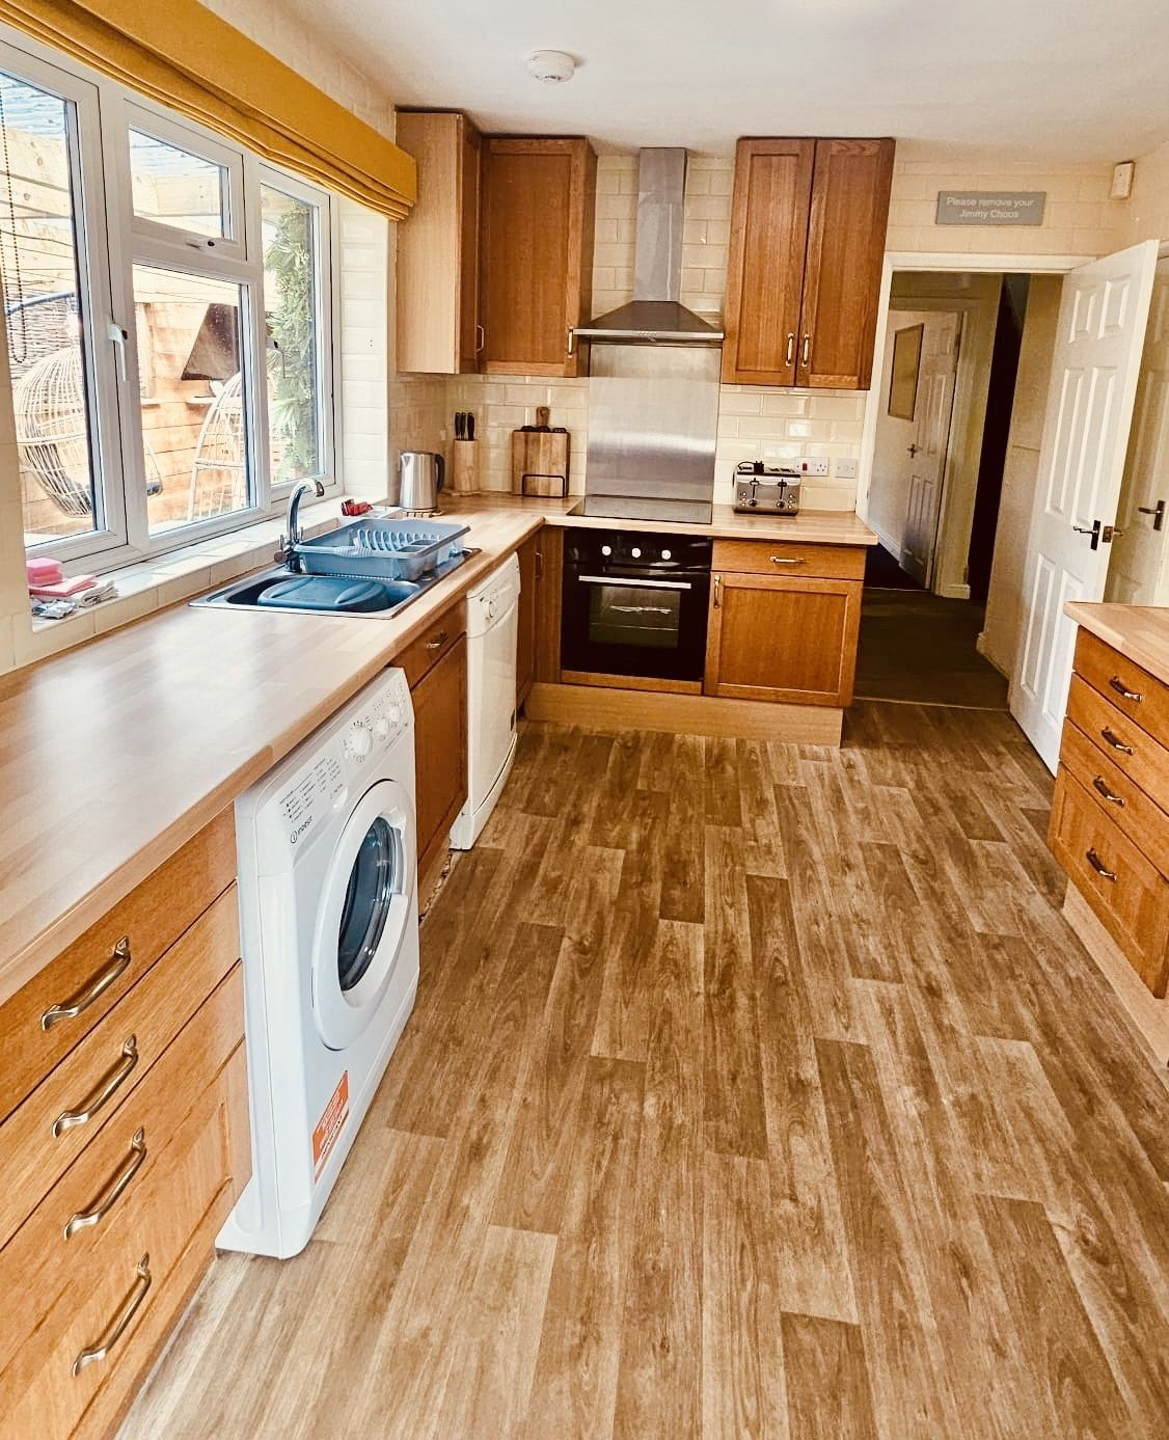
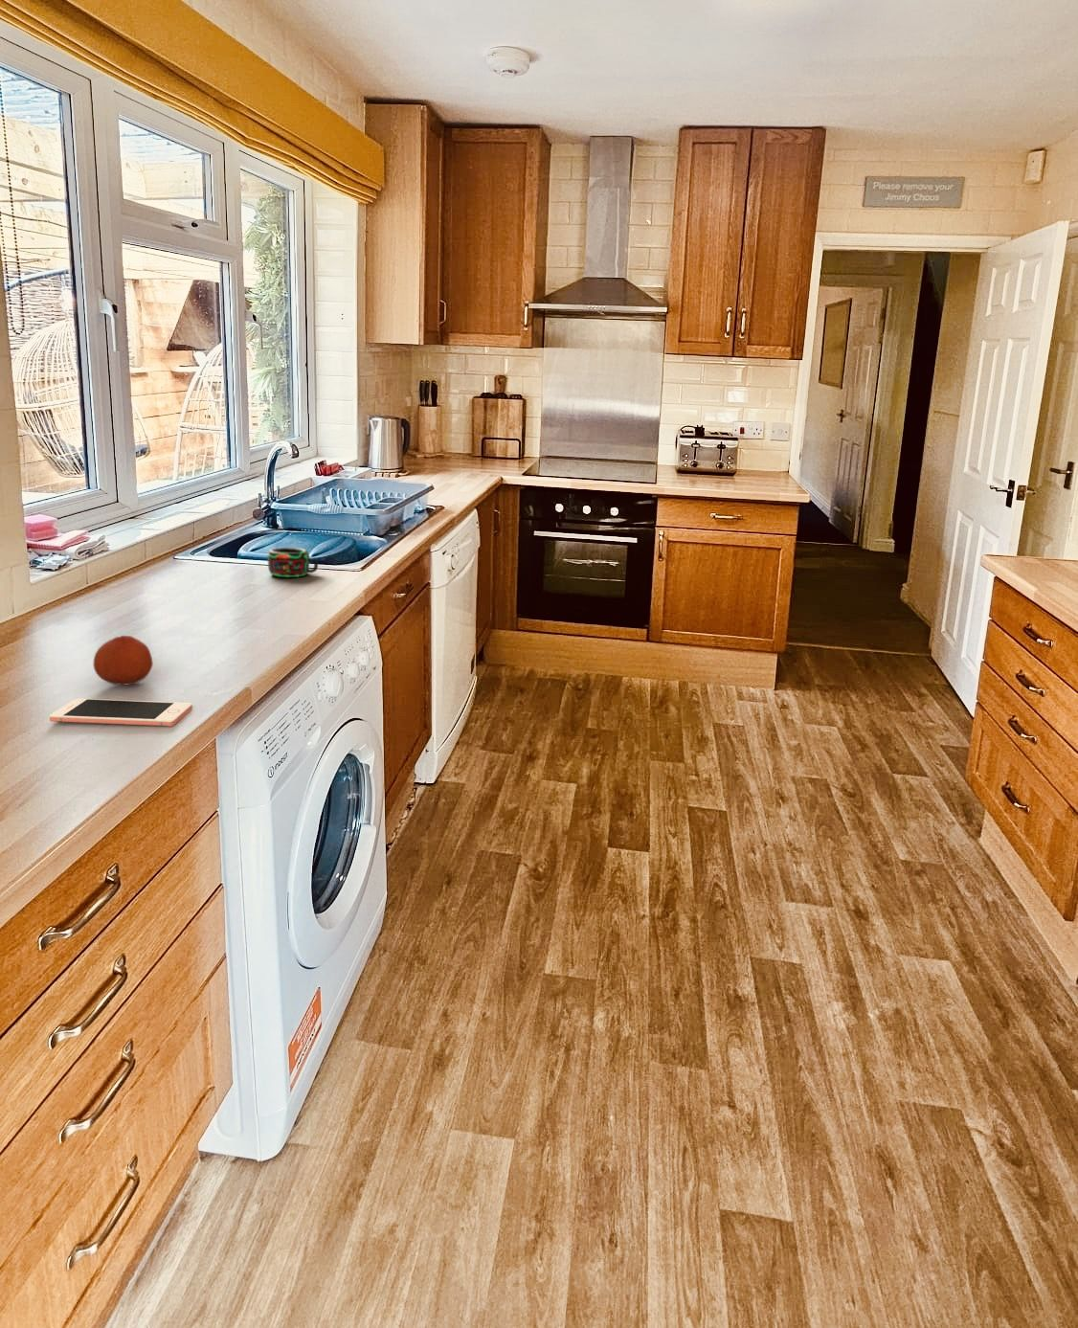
+ cell phone [48,698,194,727]
+ mug [267,547,319,579]
+ fruit [92,635,154,685]
